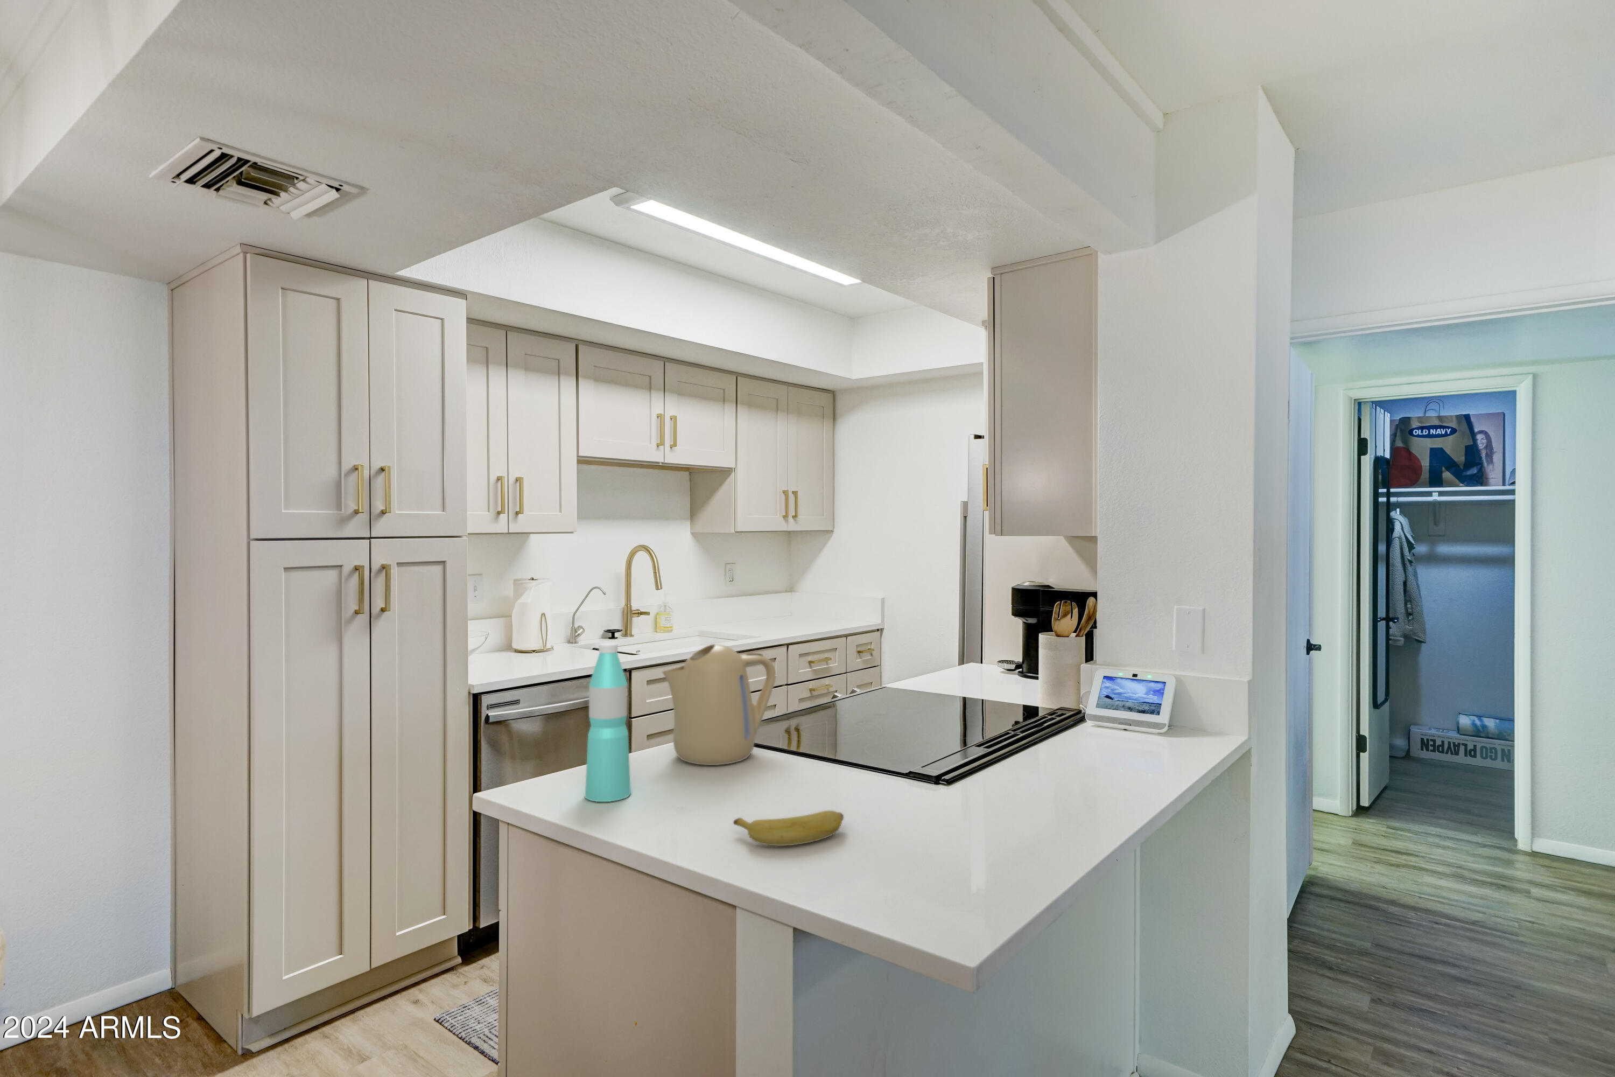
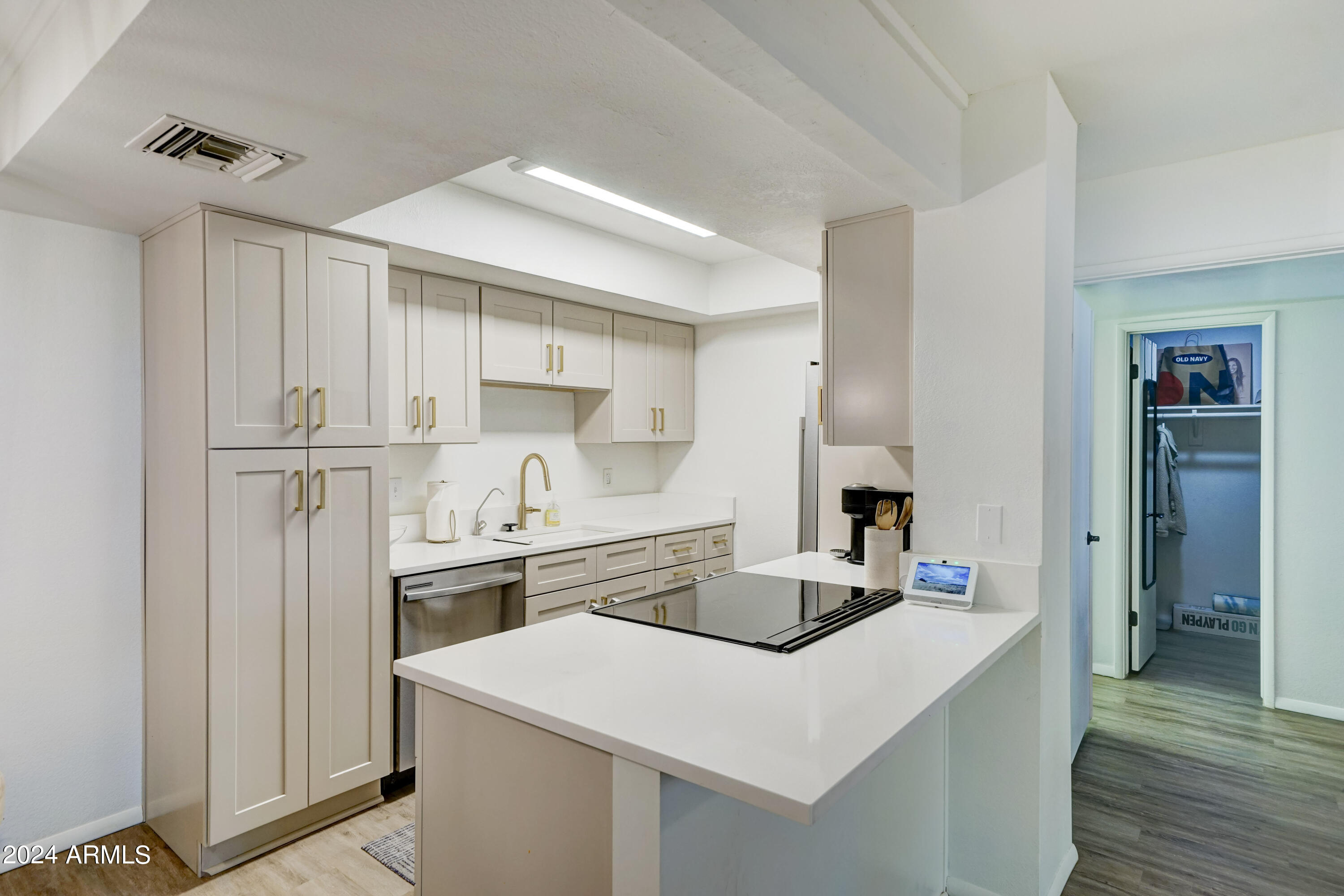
- kettle [662,643,776,766]
- water bottle [585,642,632,803]
- banana [733,810,844,846]
